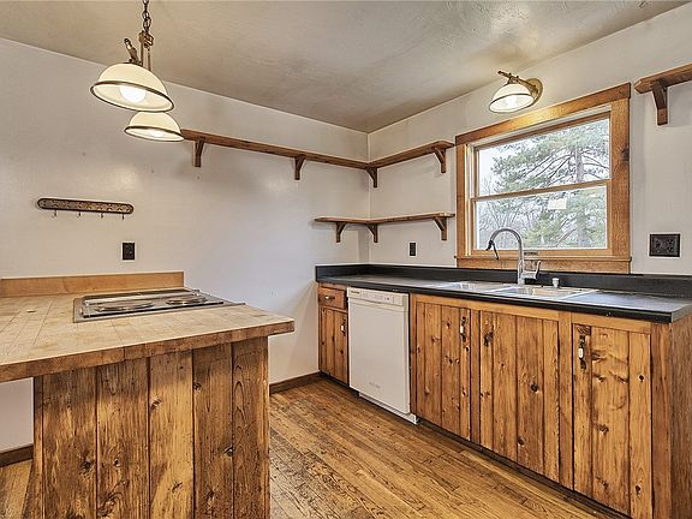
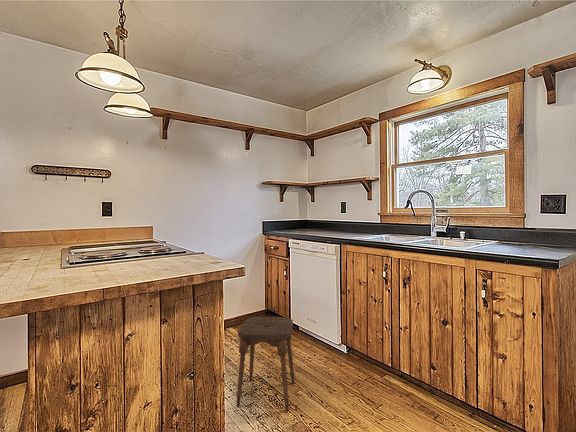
+ stool [235,315,296,411]
